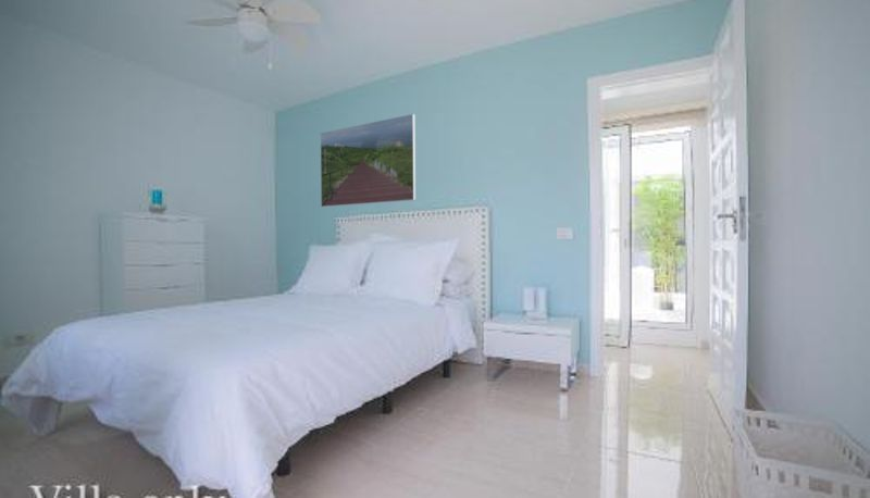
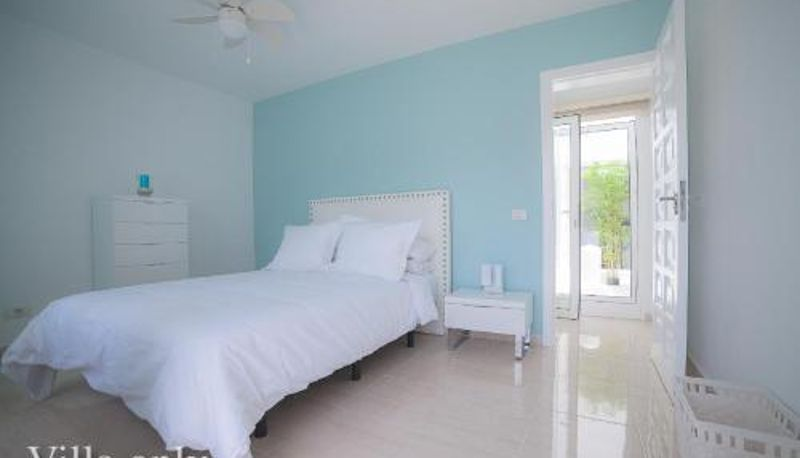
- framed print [320,113,417,208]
